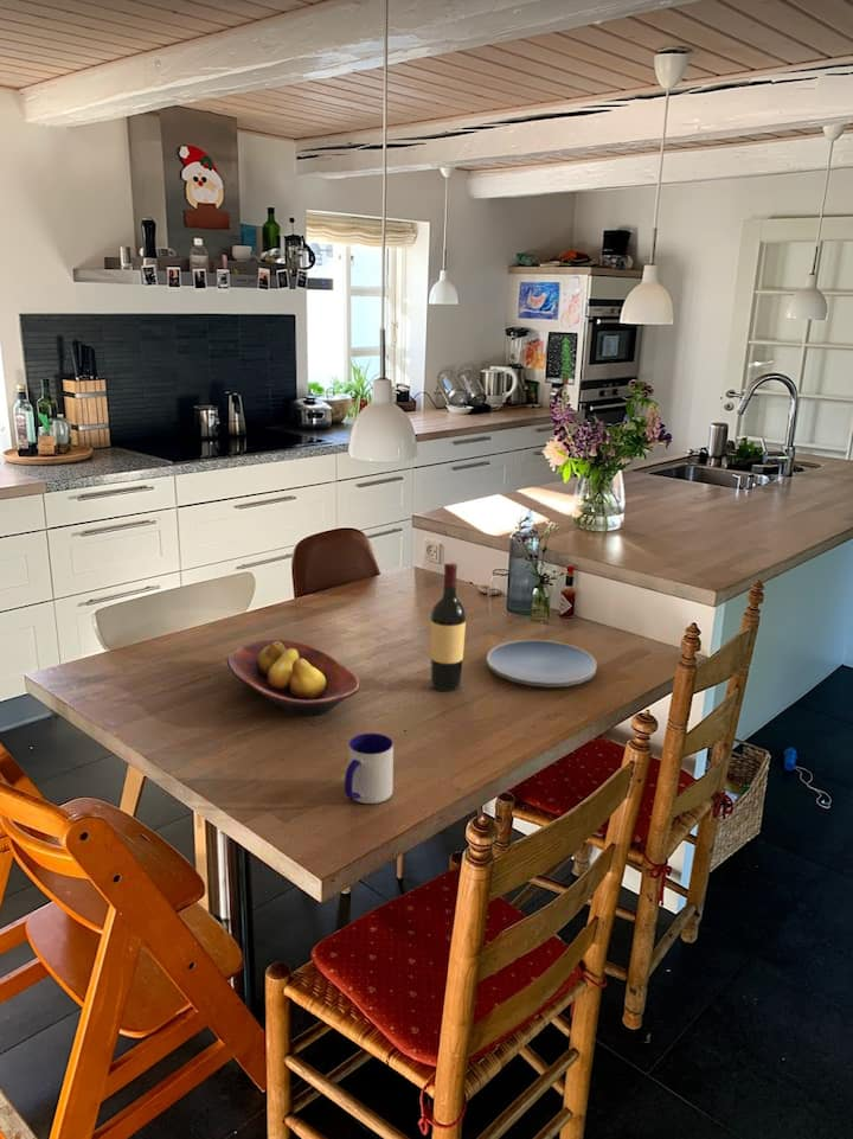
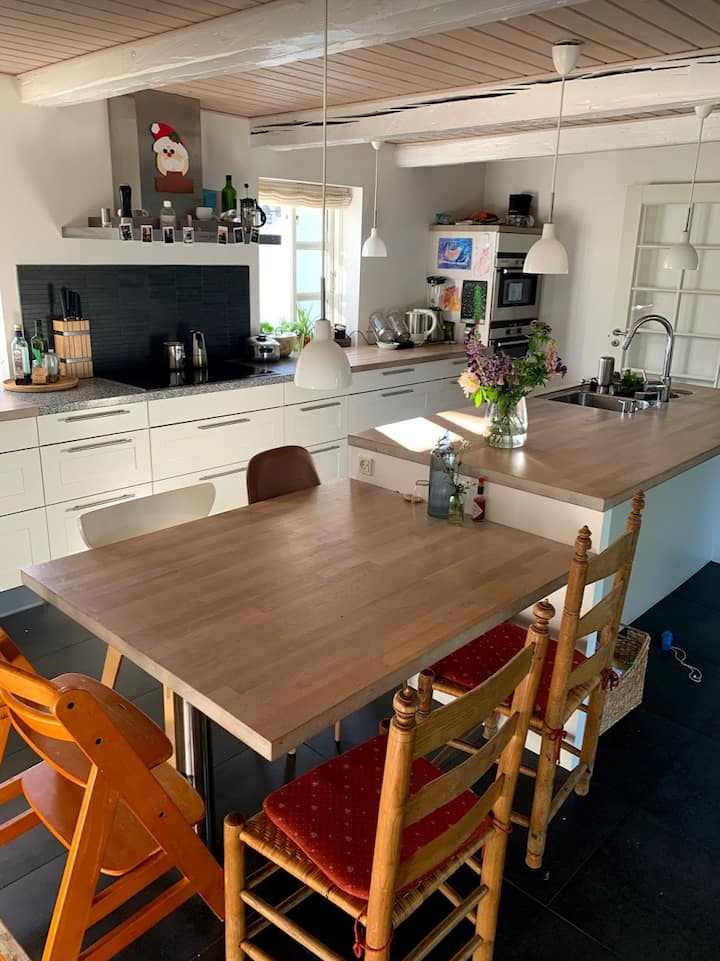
- wine bottle [430,561,467,692]
- mug [344,732,395,805]
- plate [486,639,597,687]
- fruit bowl [226,638,361,717]
